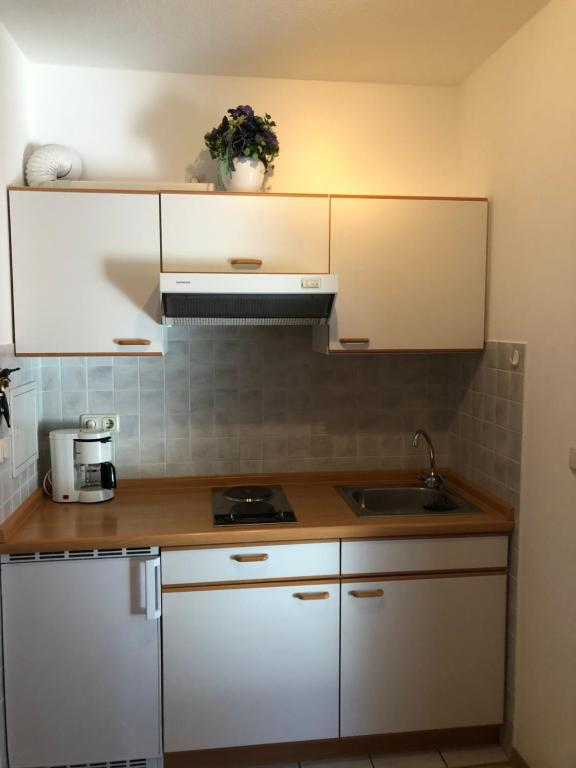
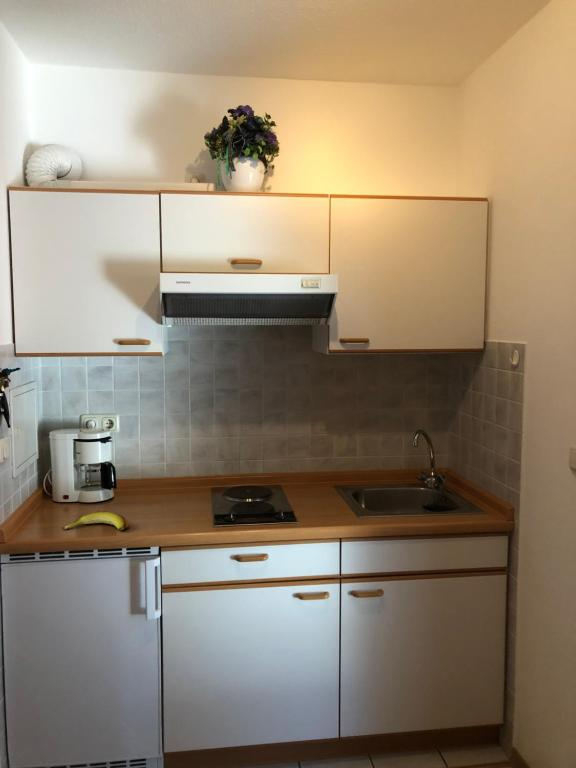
+ banana [61,509,130,531]
